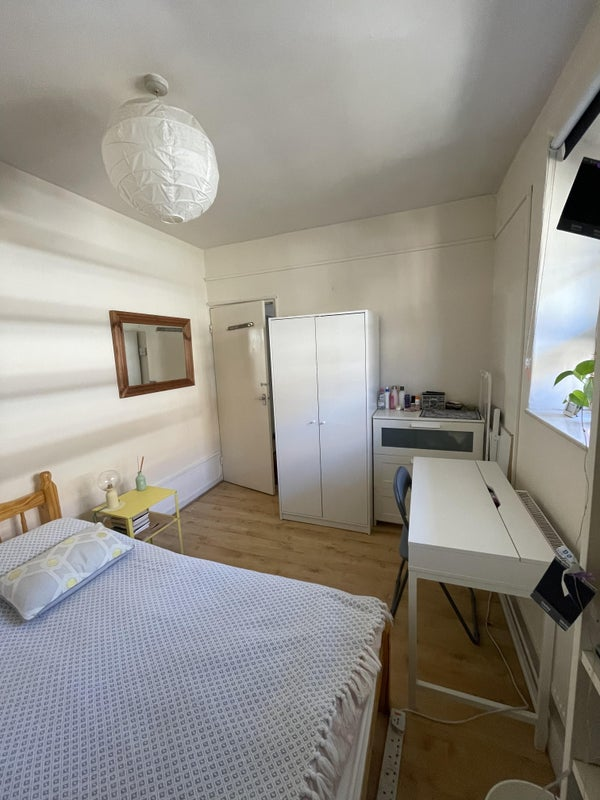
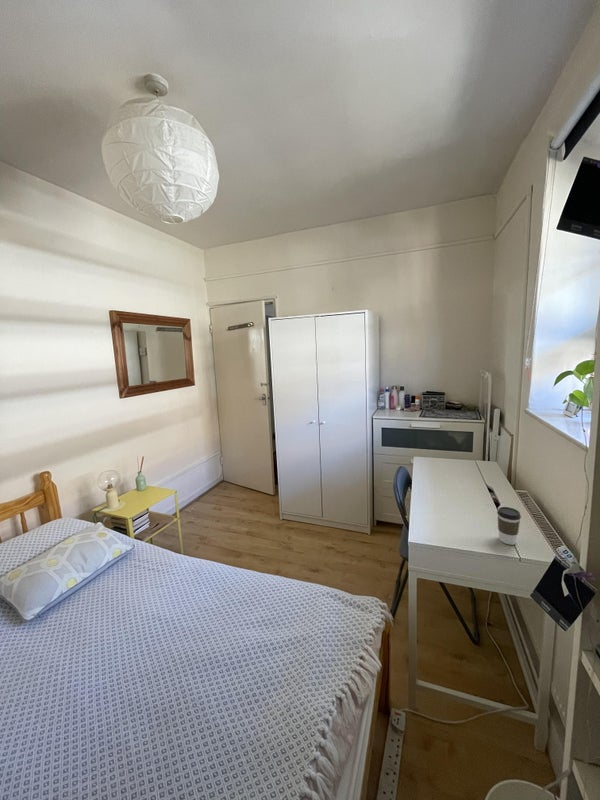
+ coffee cup [496,506,522,546]
